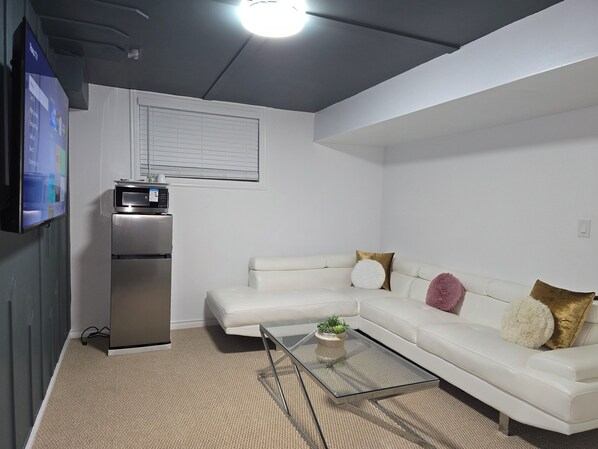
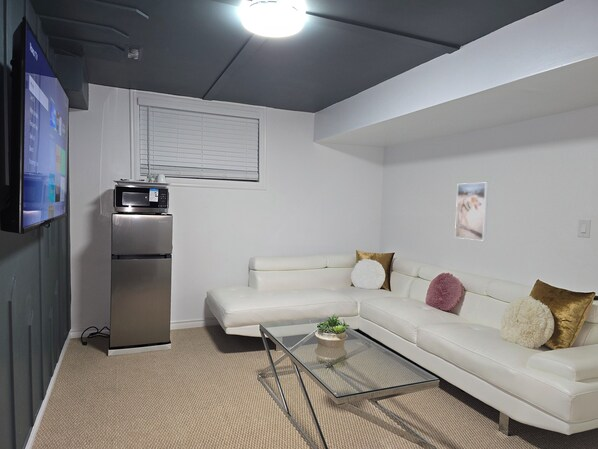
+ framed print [454,182,489,242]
